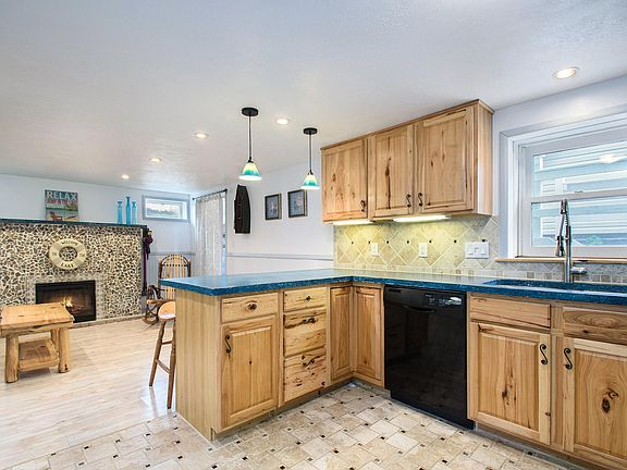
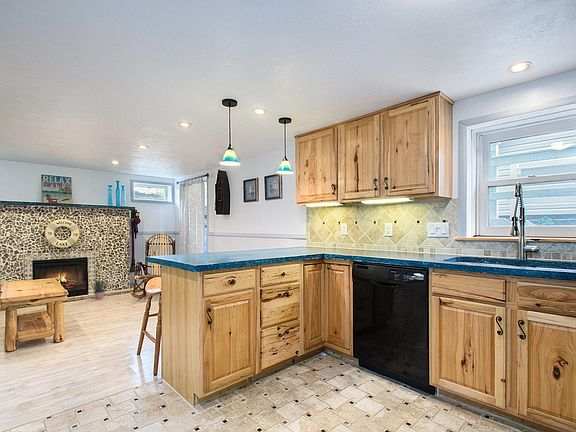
+ potted plant [90,277,109,300]
